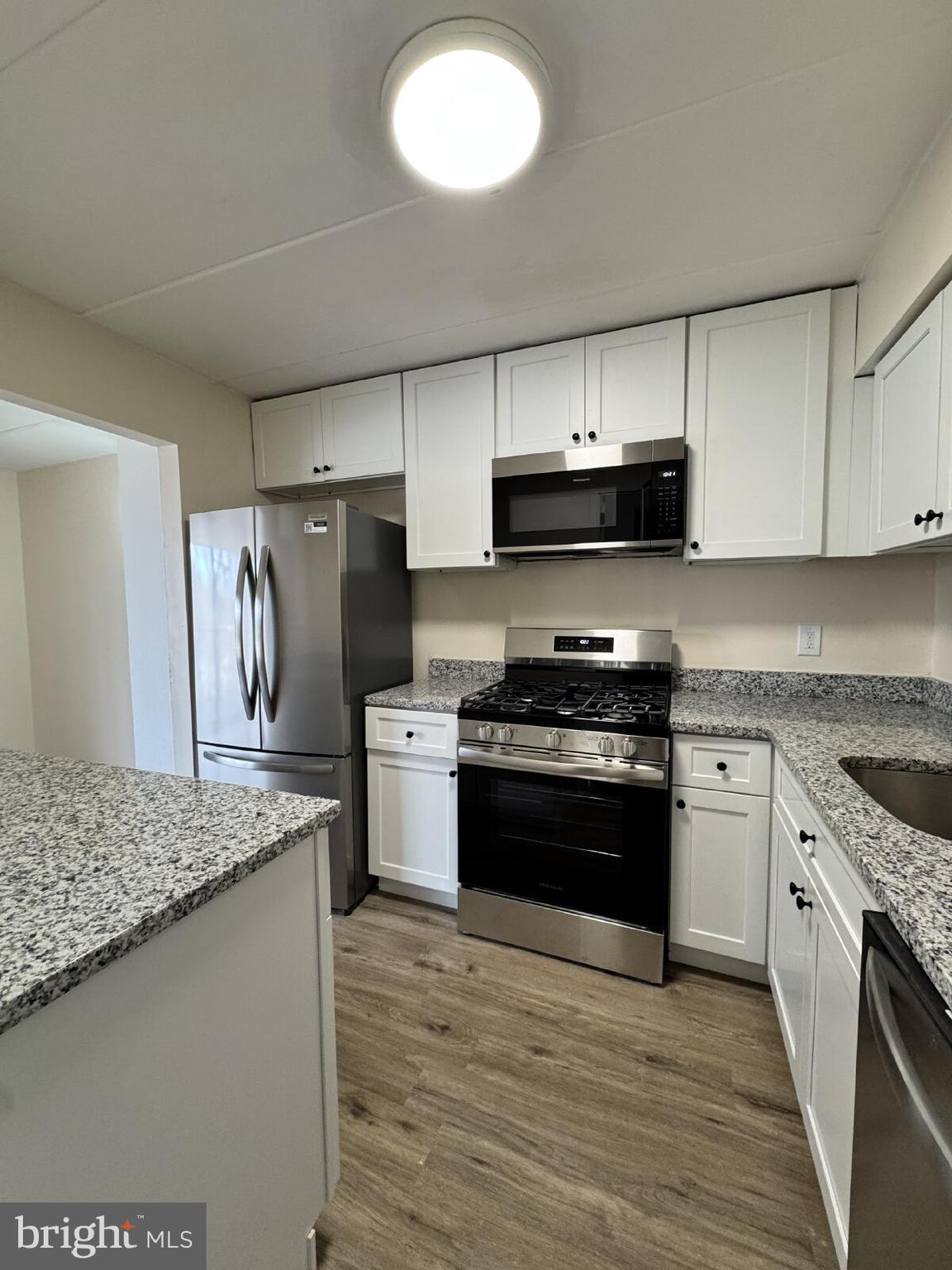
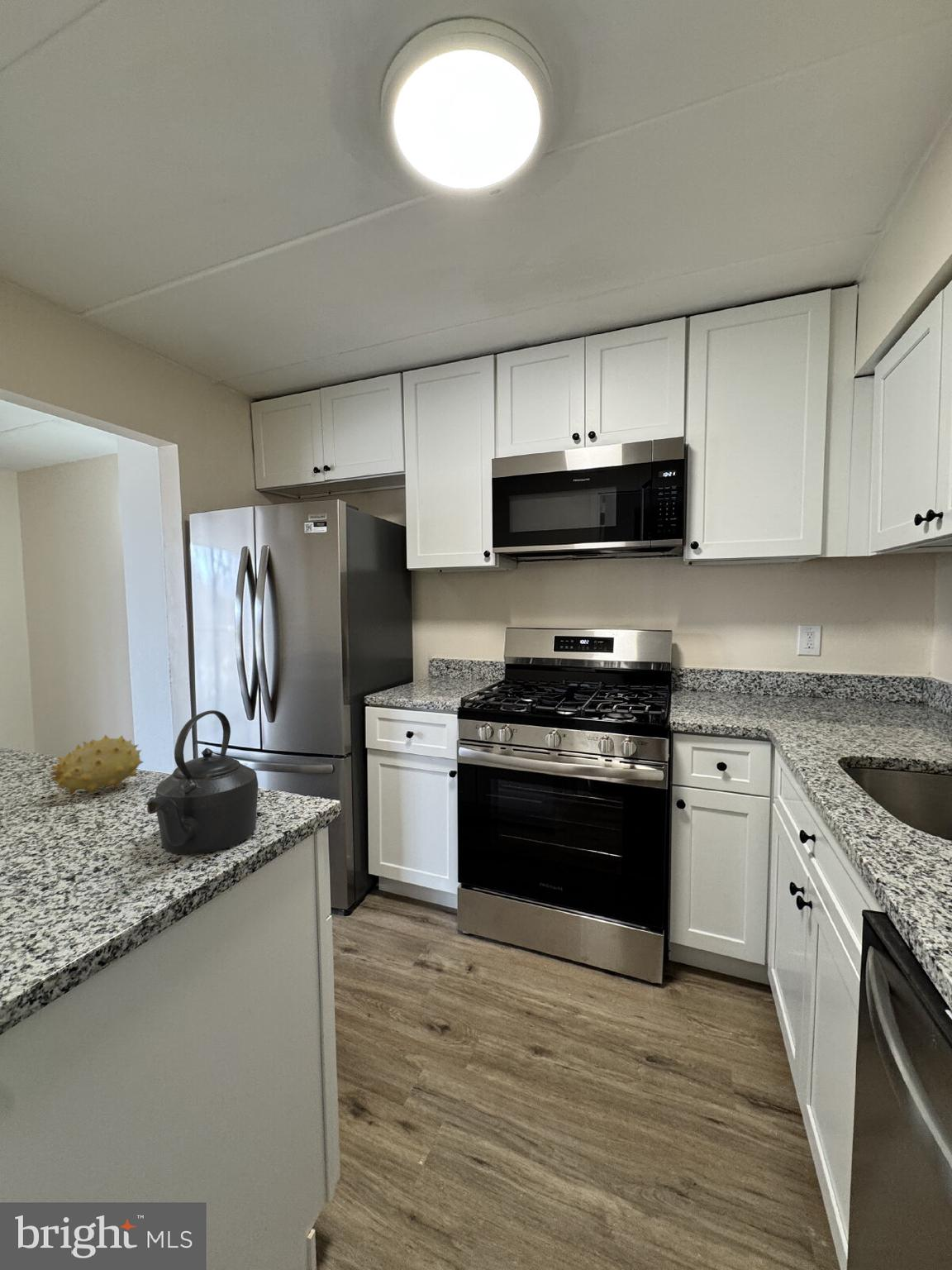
+ fruit [49,734,145,797]
+ kettle [145,709,259,856]
